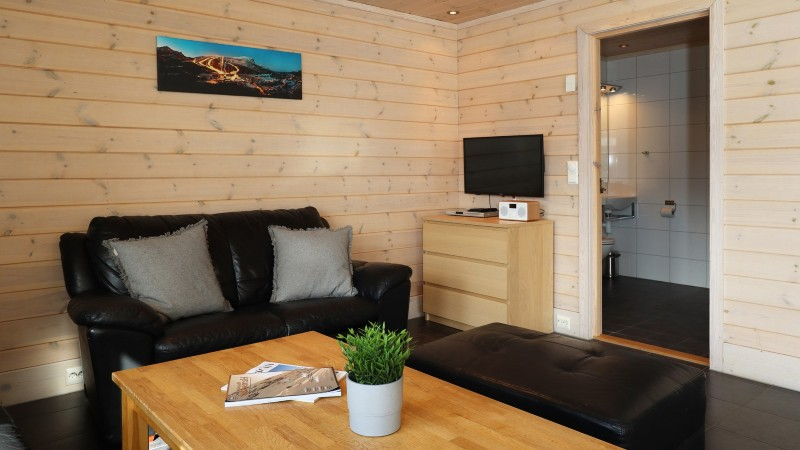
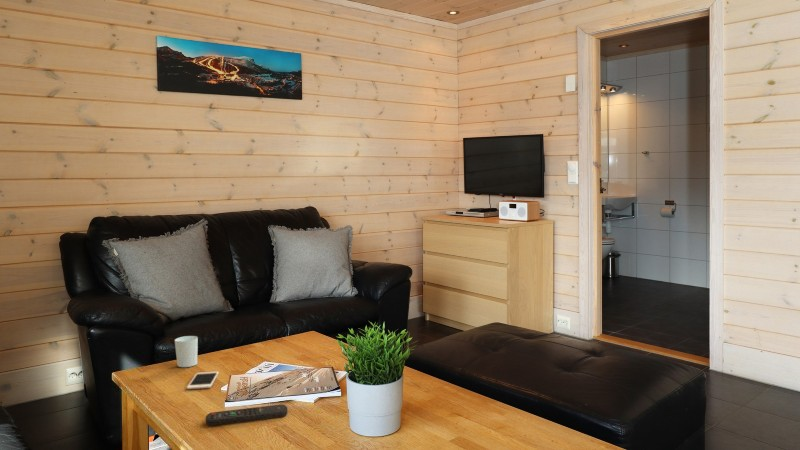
+ cup [174,335,199,368]
+ remote control [205,403,289,427]
+ cell phone [186,371,220,390]
